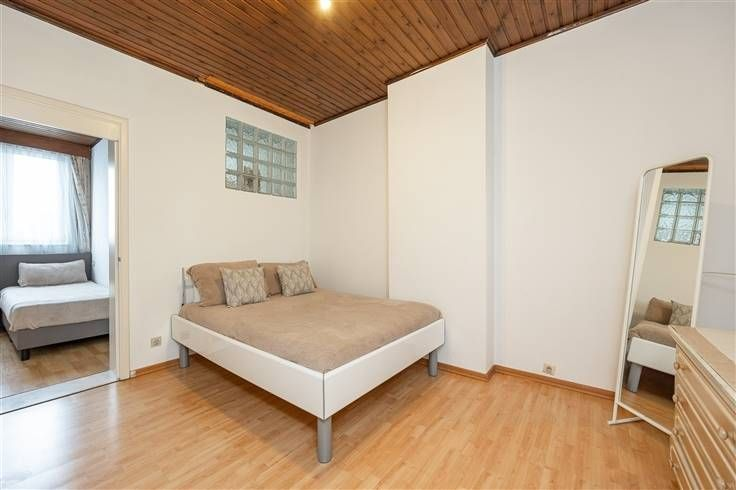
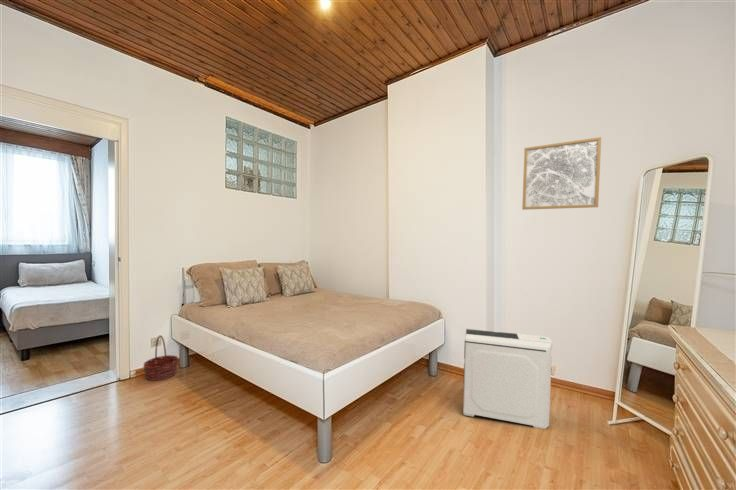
+ wall art [521,136,602,211]
+ air purifier [462,328,554,430]
+ basket [142,334,180,382]
